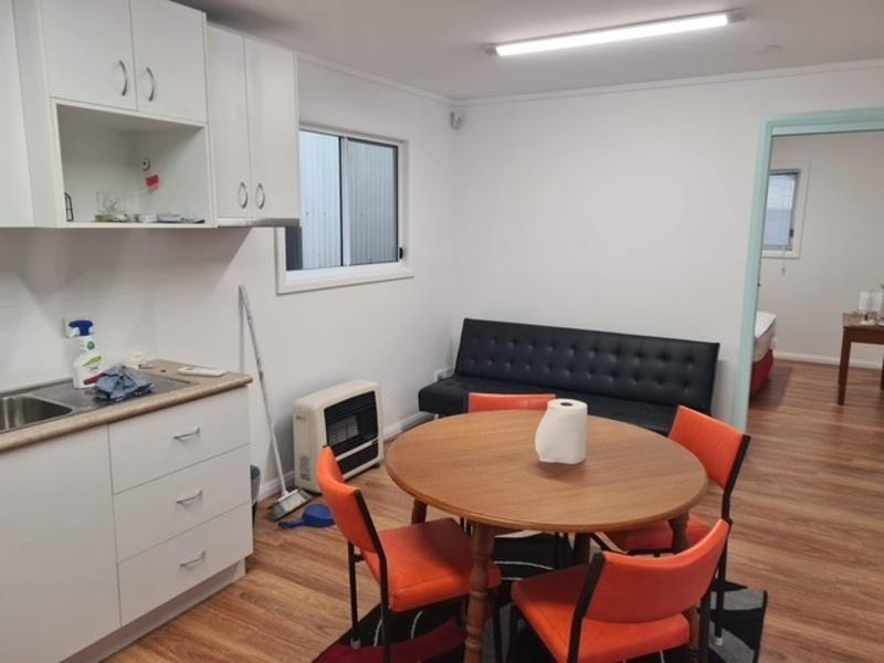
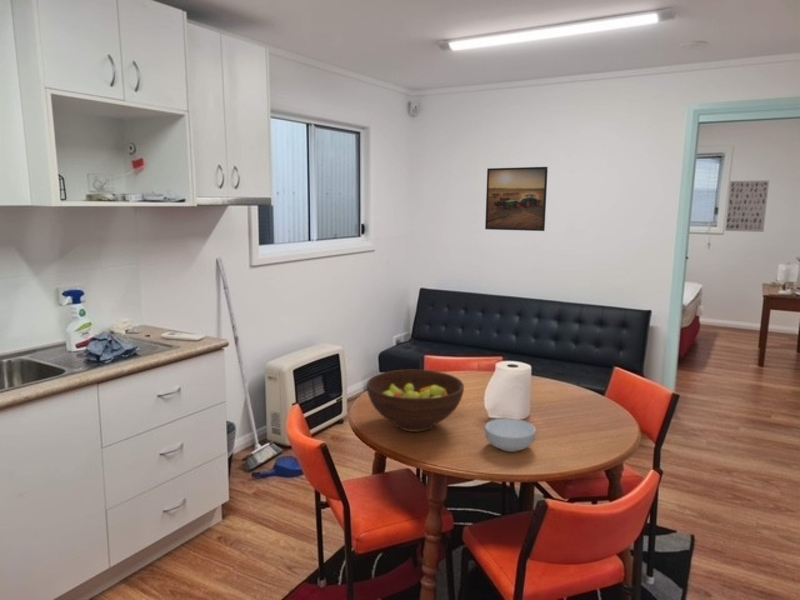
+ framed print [484,166,549,232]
+ fruit bowl [366,369,465,433]
+ wall art [724,180,770,233]
+ cereal bowl [484,417,537,453]
